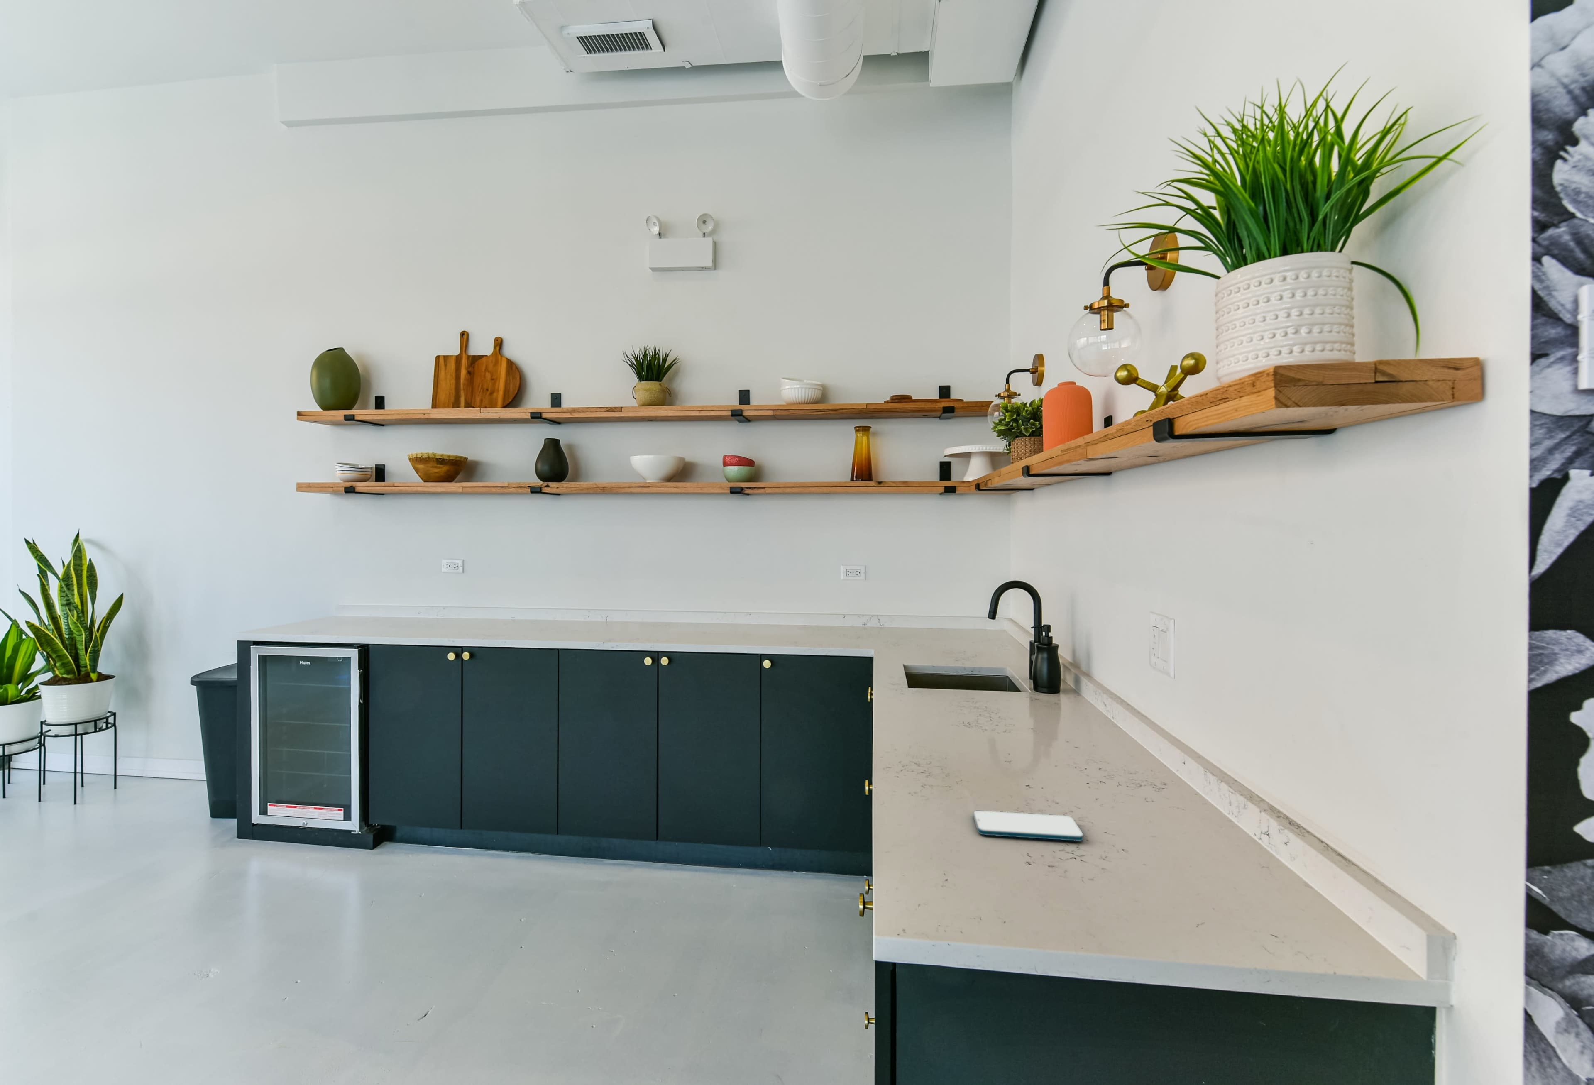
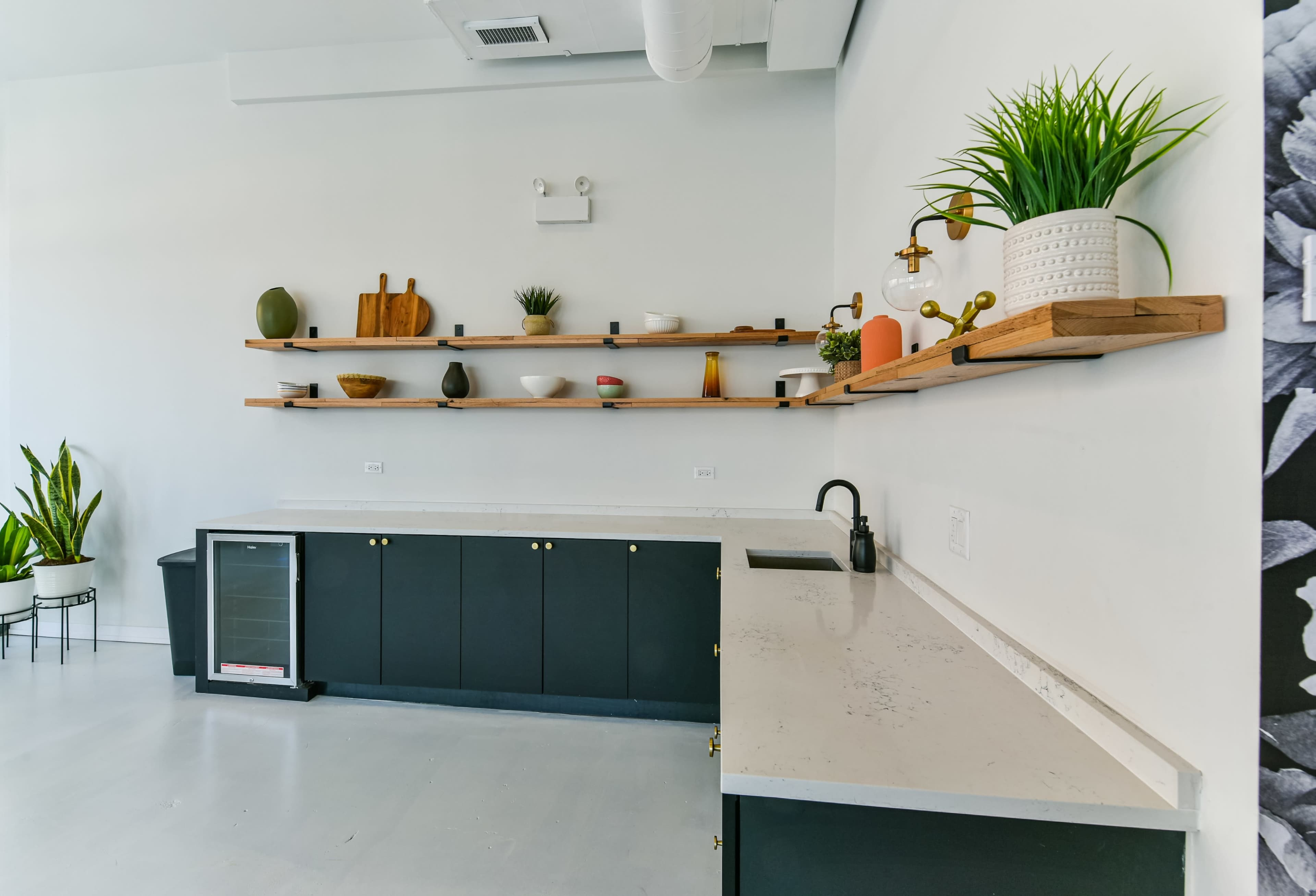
- smartphone [973,810,1084,842]
